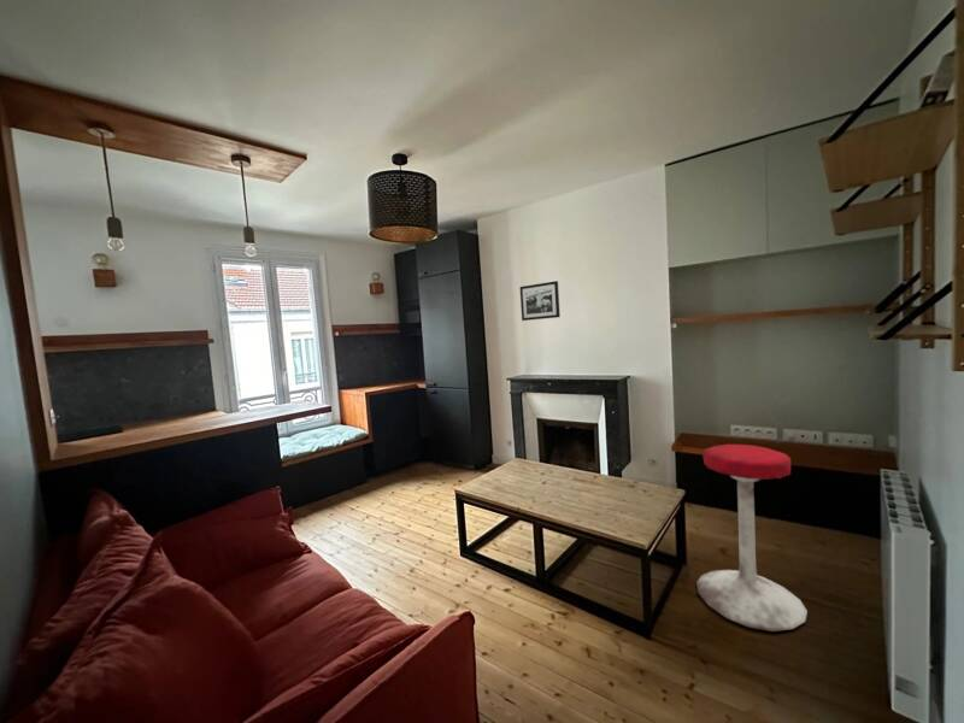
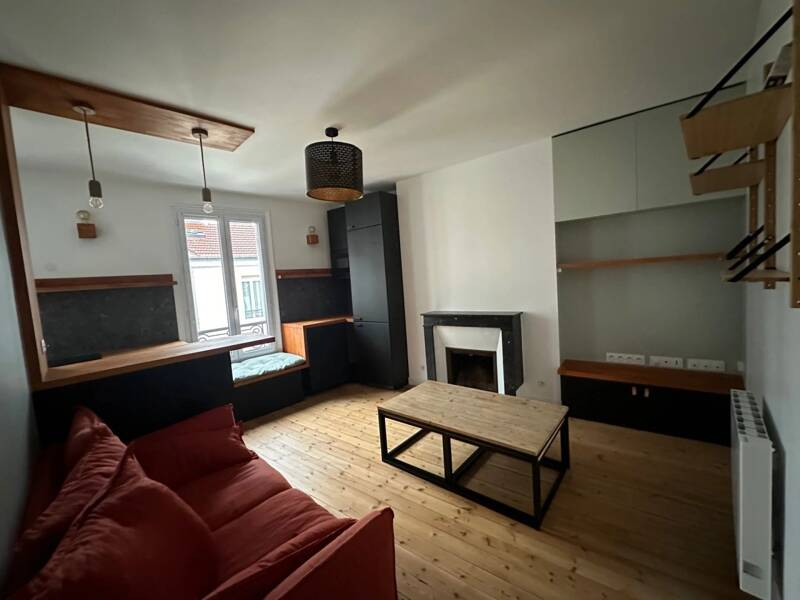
- picture frame [519,280,562,322]
- stool [695,443,809,633]
